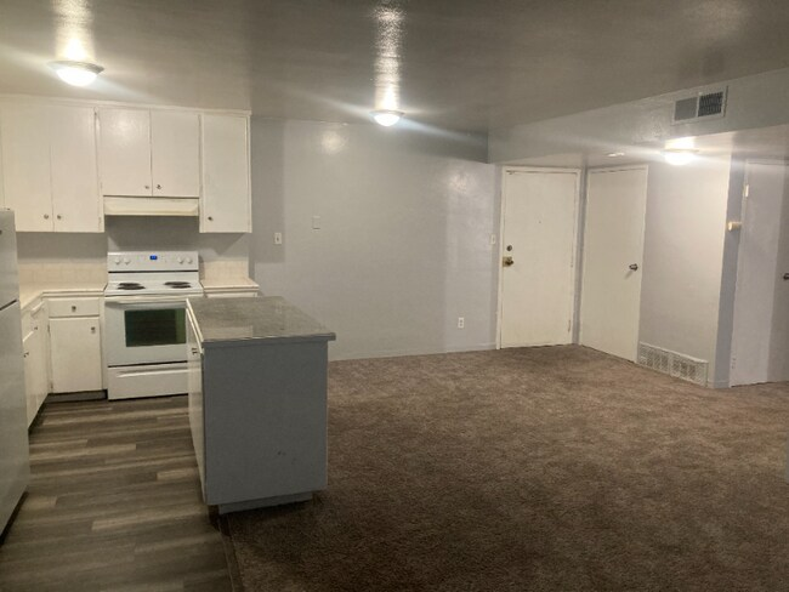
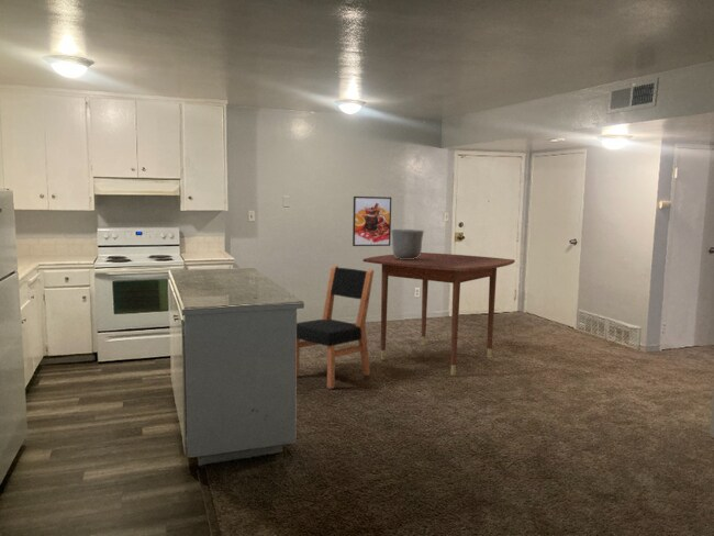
+ ceramic pot [391,228,425,259]
+ dining table [361,252,516,377]
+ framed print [352,196,392,247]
+ dining chair [295,265,375,390]
